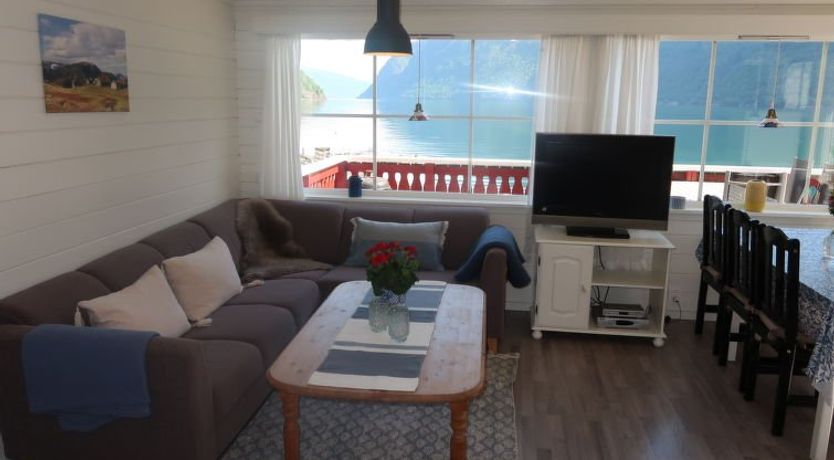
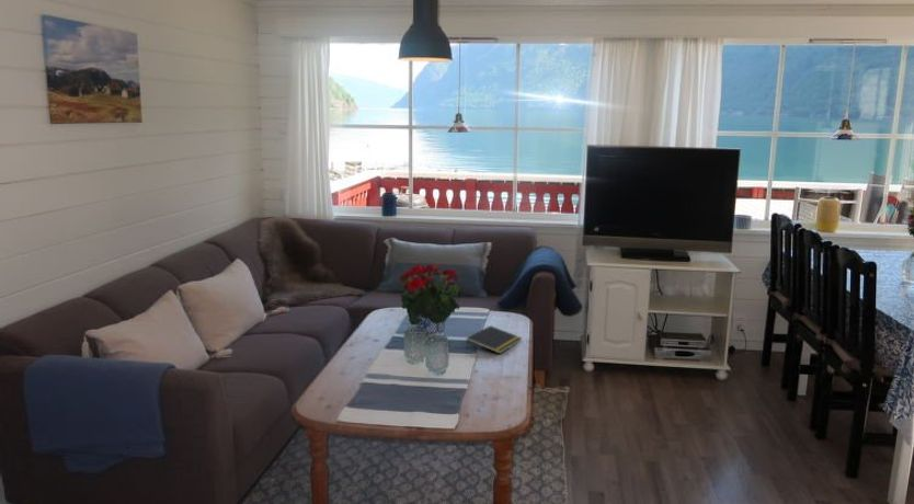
+ notepad [465,324,523,355]
